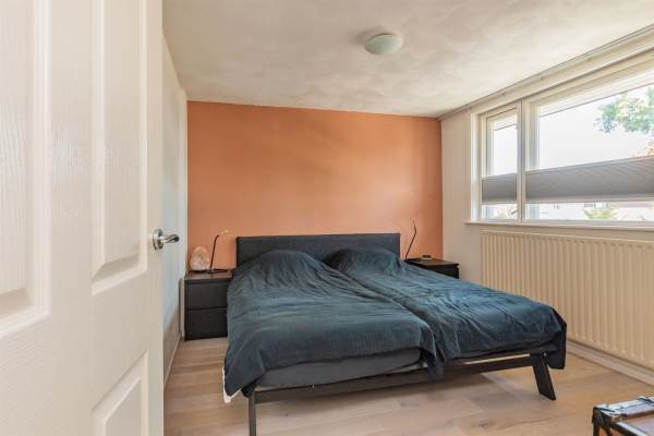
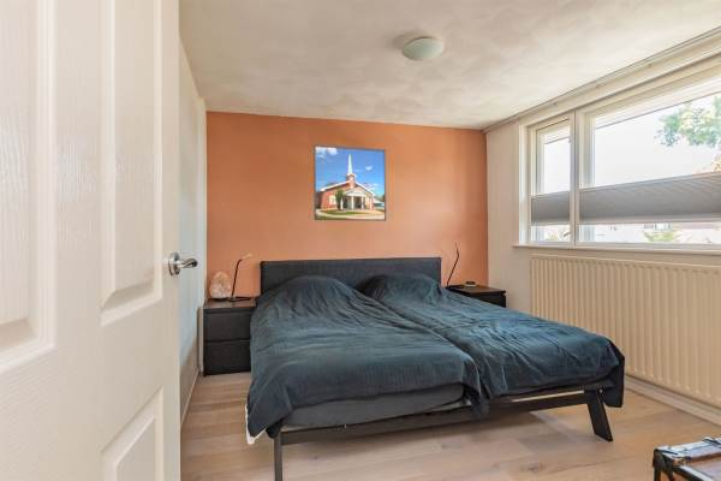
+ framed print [312,144,387,222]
